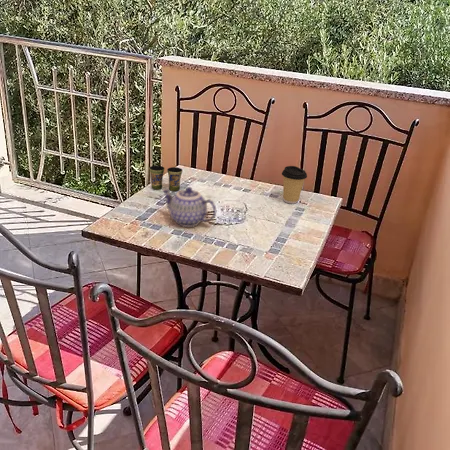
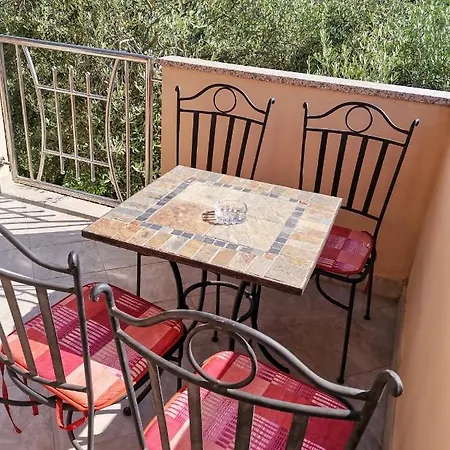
- teapot [161,186,217,228]
- cup [148,165,184,192]
- coffee cup [281,165,308,204]
